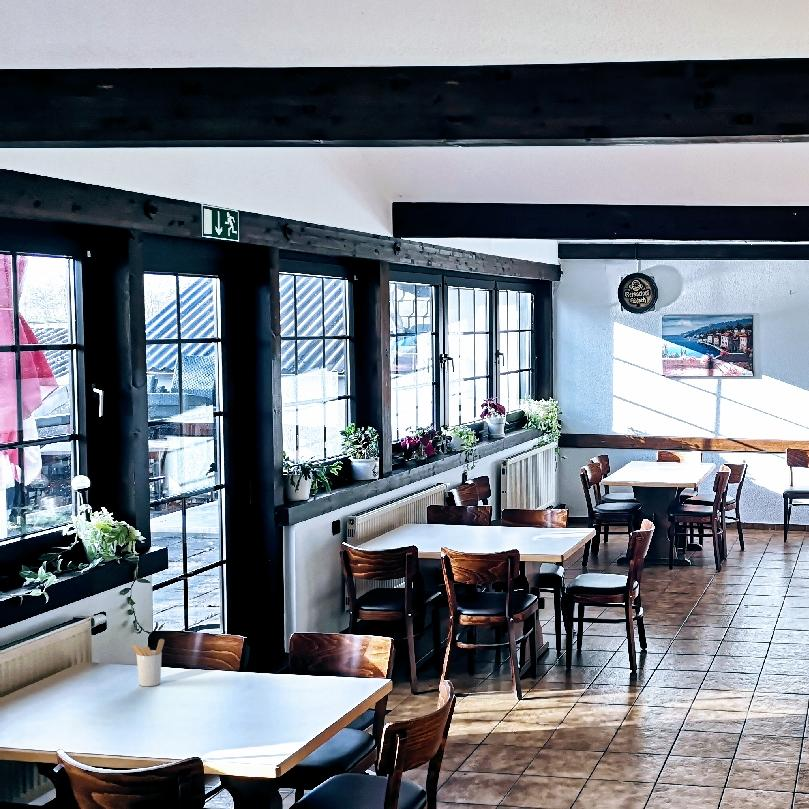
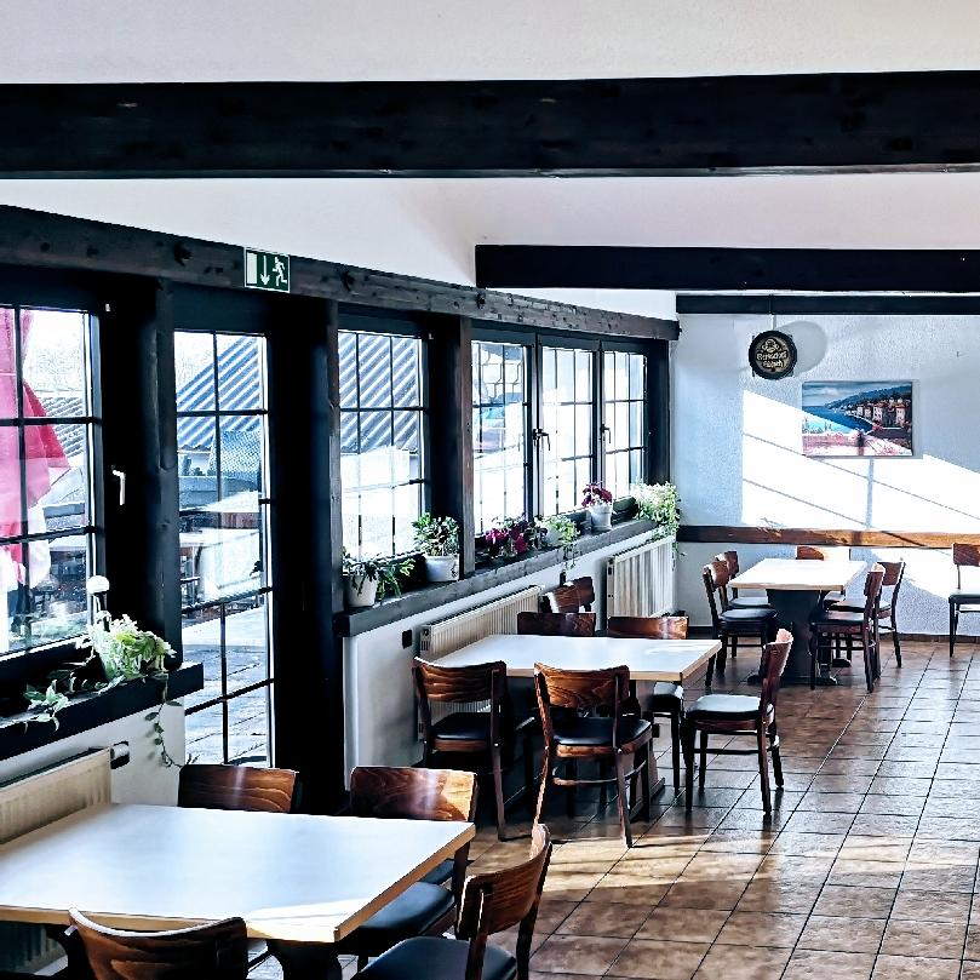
- utensil holder [130,638,165,687]
